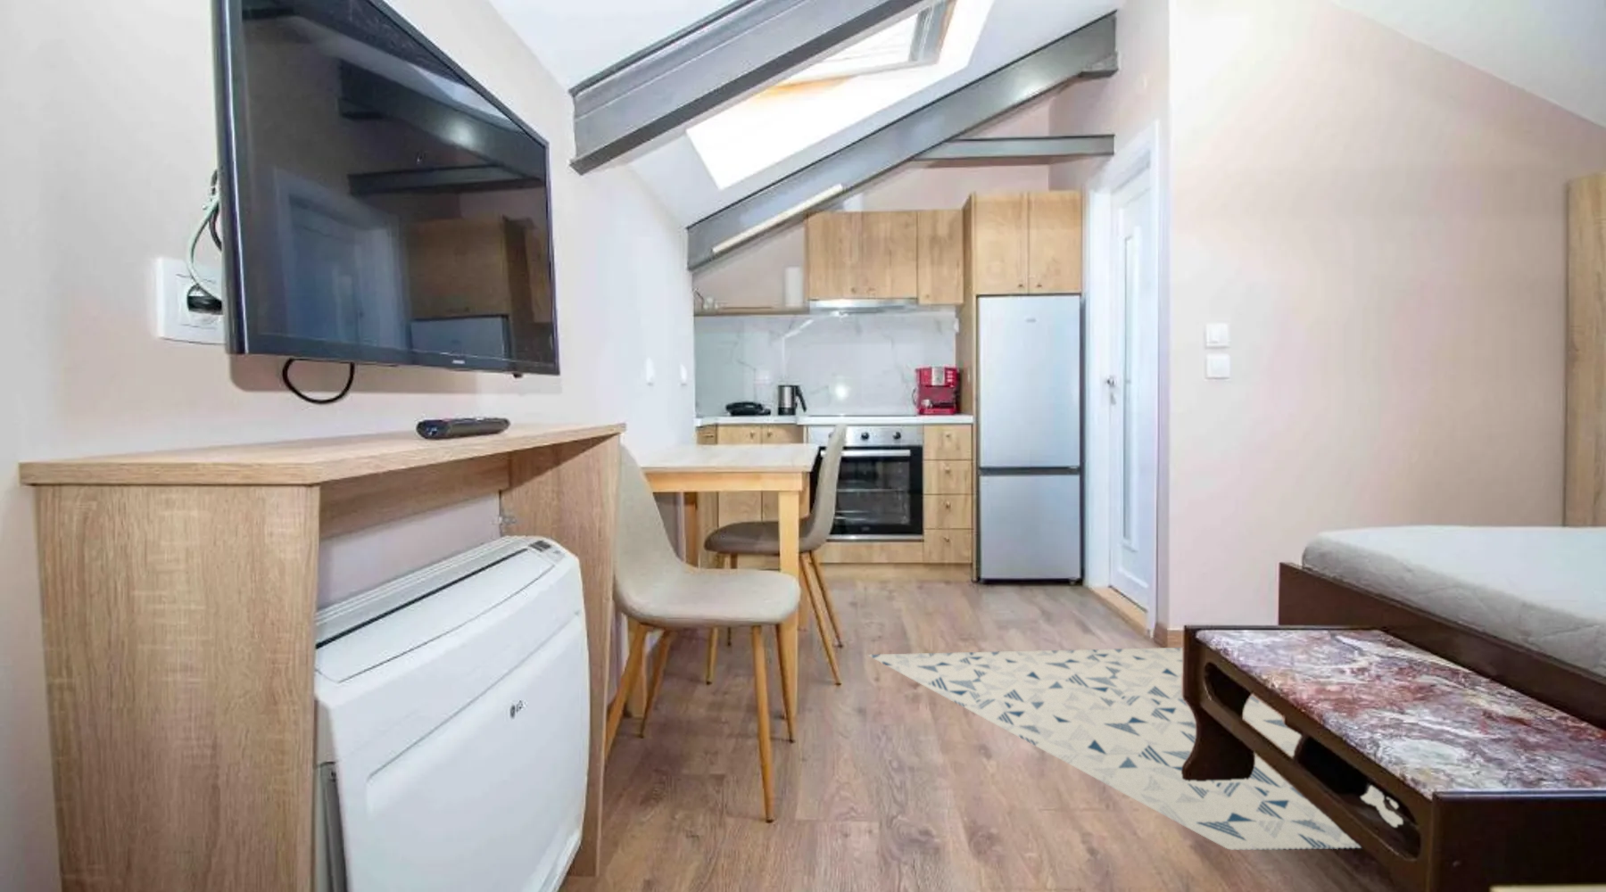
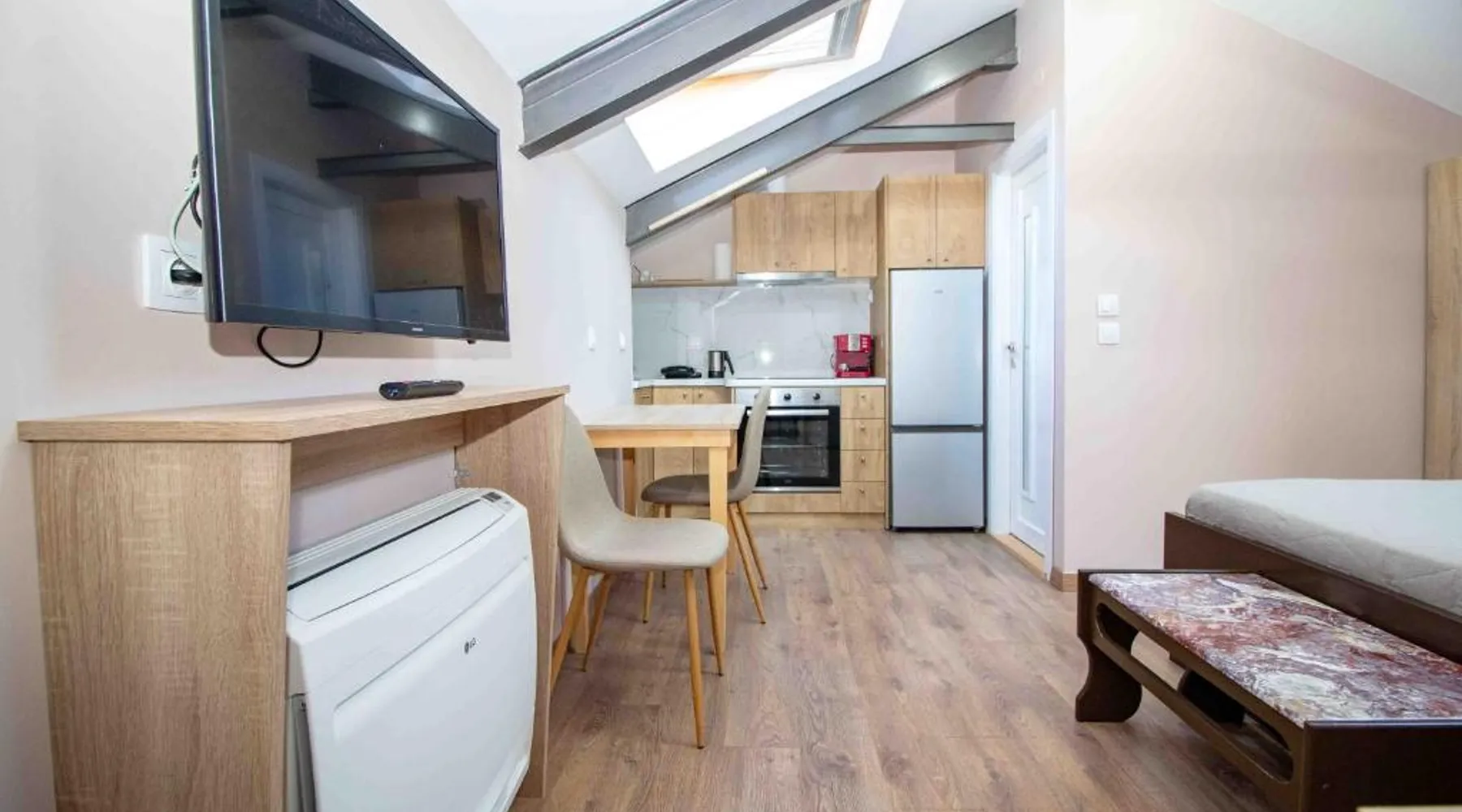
- rug [867,647,1404,851]
